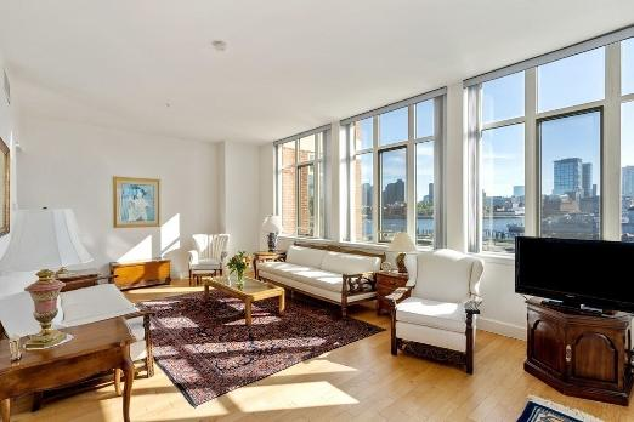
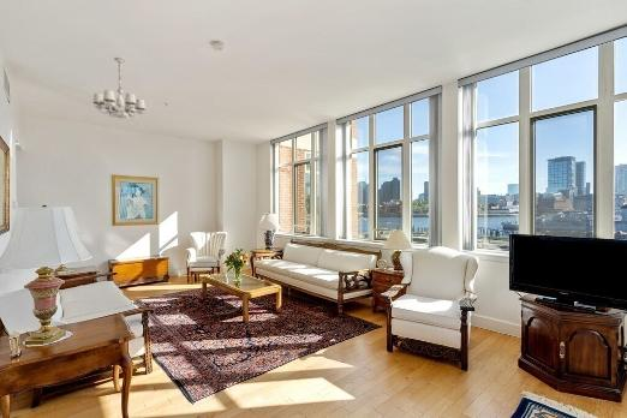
+ chandelier [91,56,147,120]
